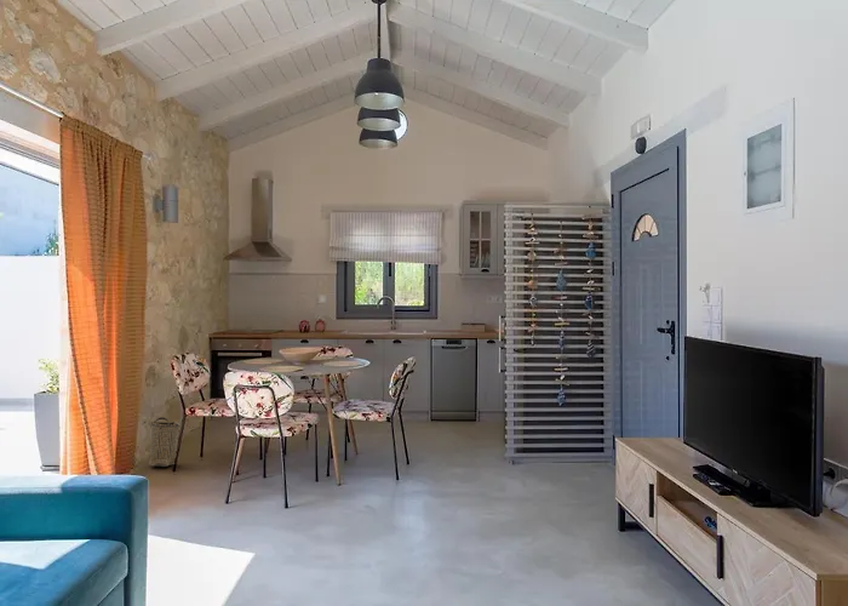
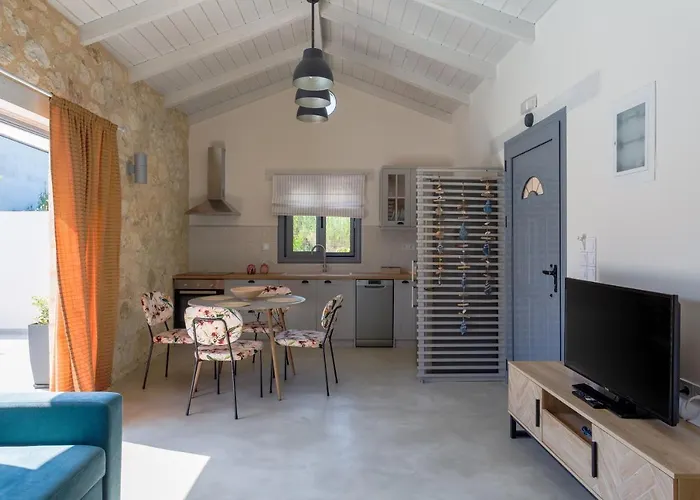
- basket [148,416,183,468]
